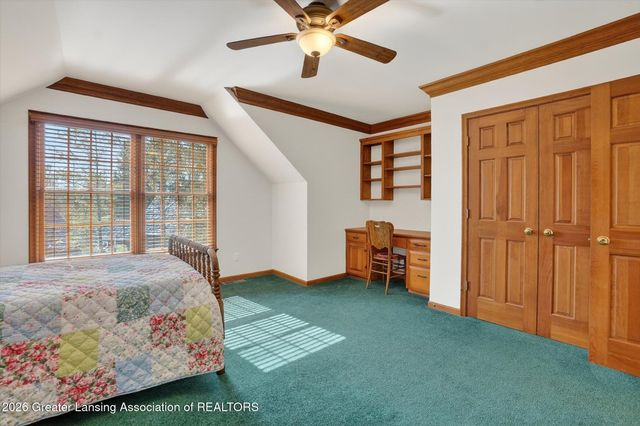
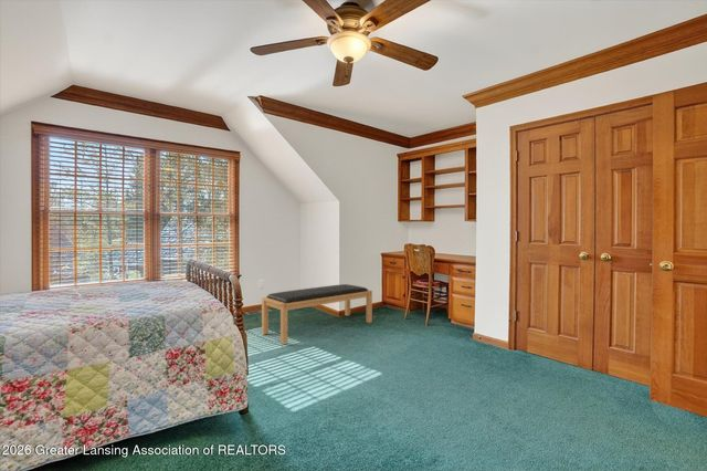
+ bench [261,283,373,345]
